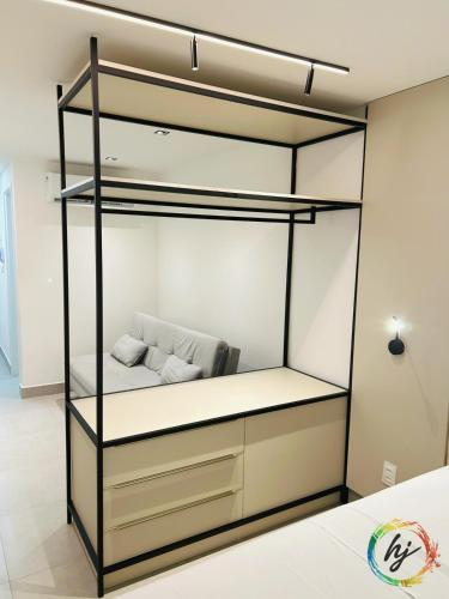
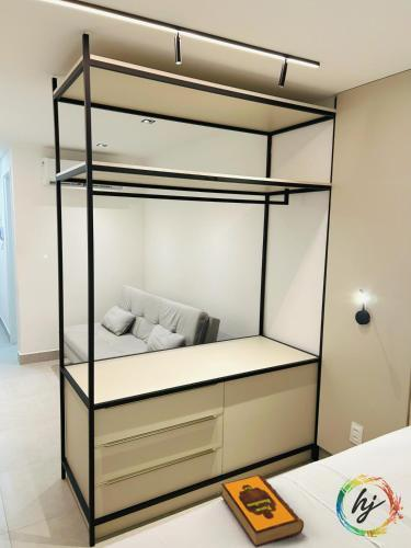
+ hardback book [220,473,305,548]
